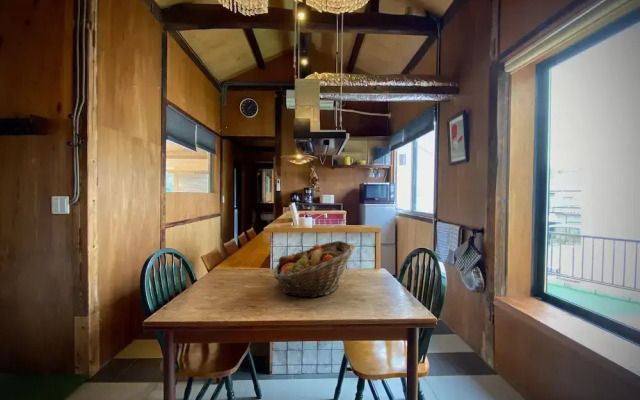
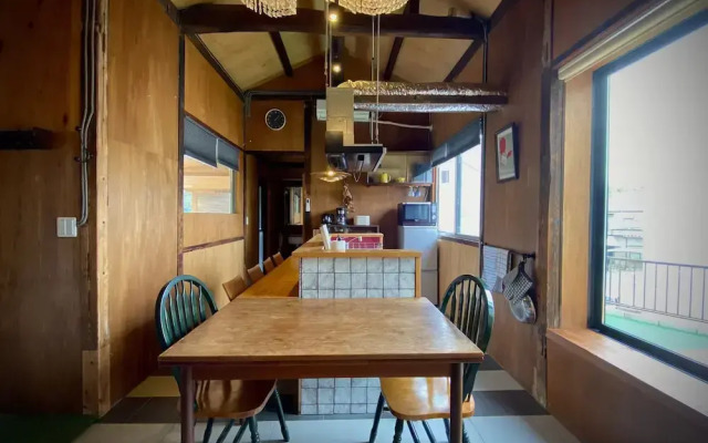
- fruit basket [272,240,356,299]
